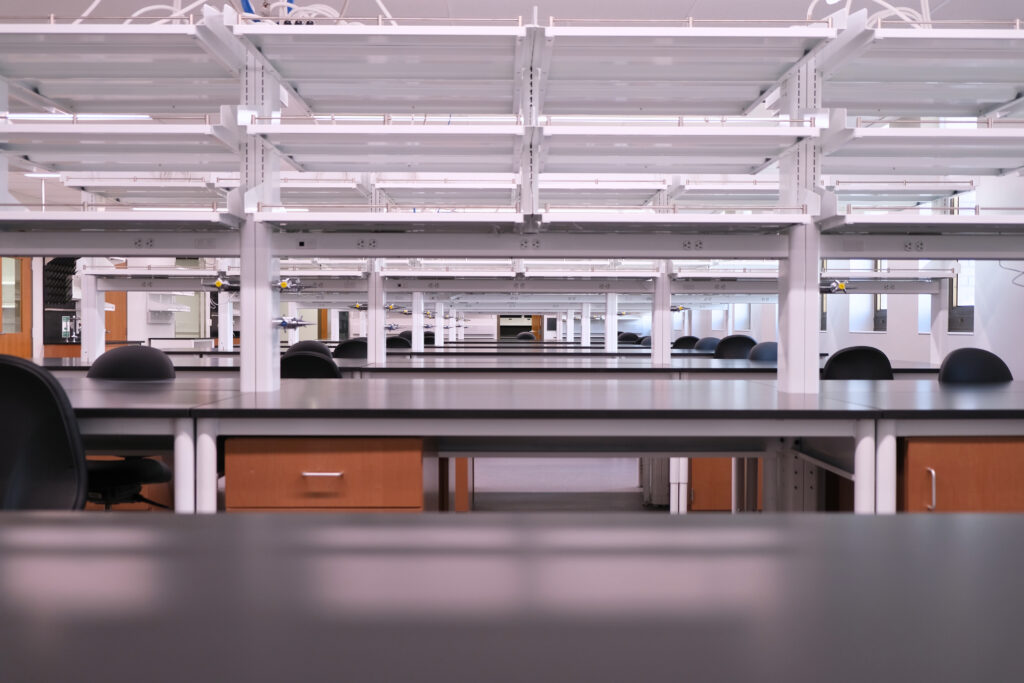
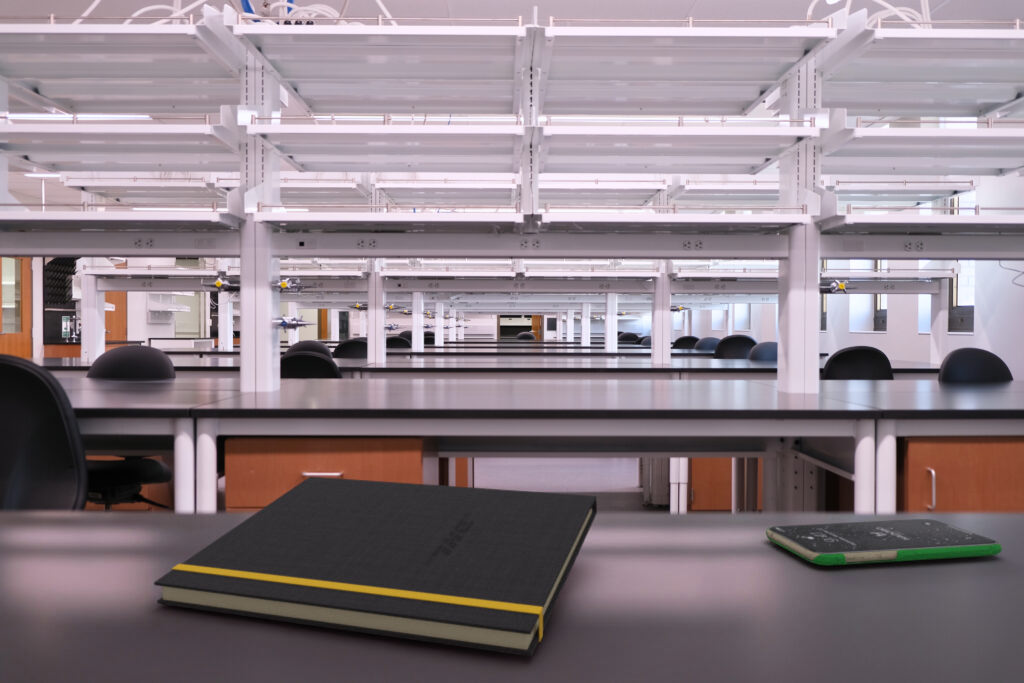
+ smartphone [765,518,1003,566]
+ notepad [153,476,598,657]
